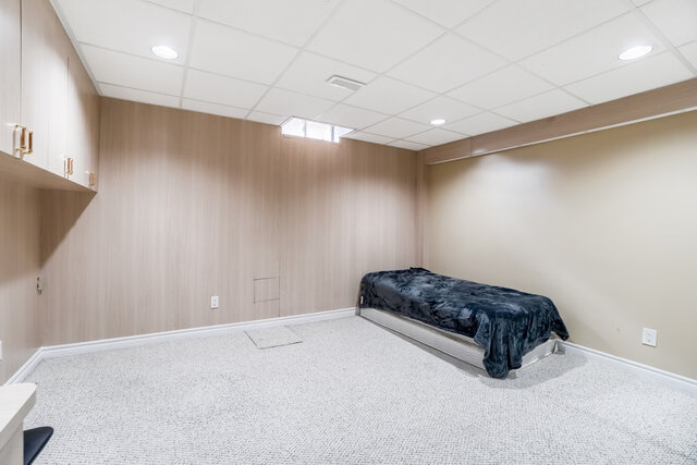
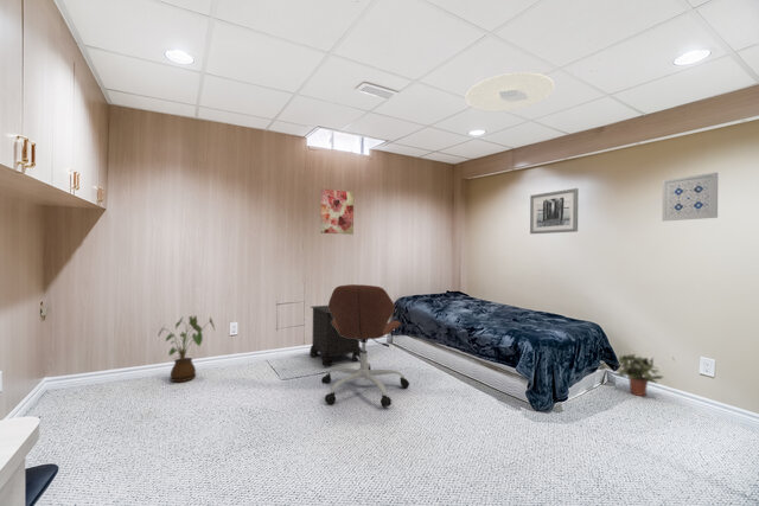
+ wall art [529,187,579,235]
+ wall art [319,188,355,236]
+ nightstand [308,305,362,367]
+ ceiling light [465,71,555,113]
+ house plant [157,314,216,383]
+ wall art [661,172,719,222]
+ office chair [320,283,410,409]
+ potted plant [613,353,664,397]
